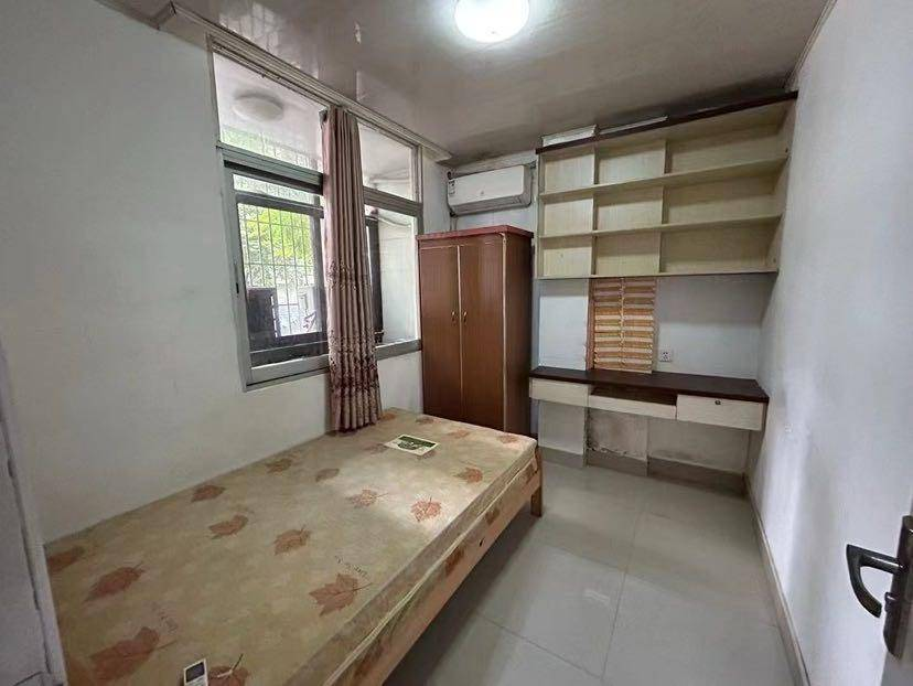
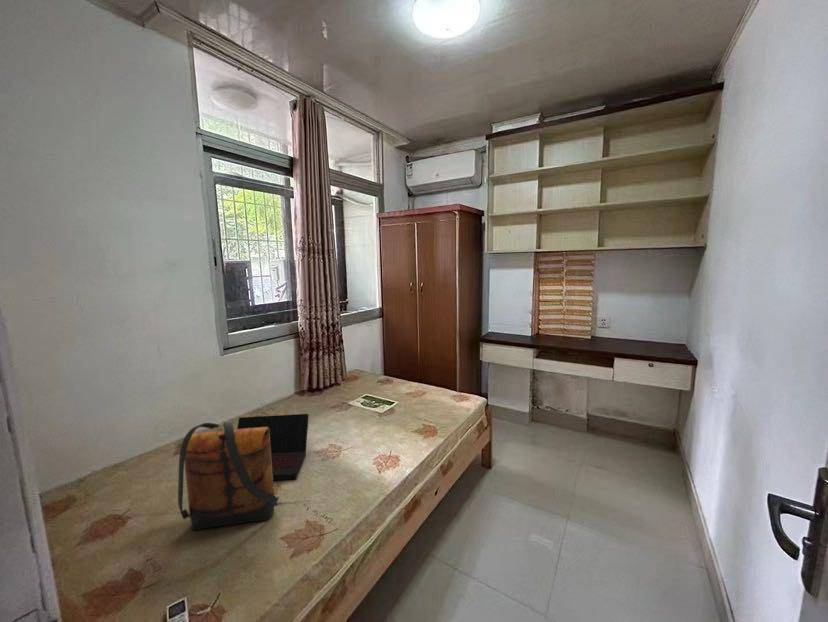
+ laptop [236,413,310,482]
+ backpack [177,421,281,531]
